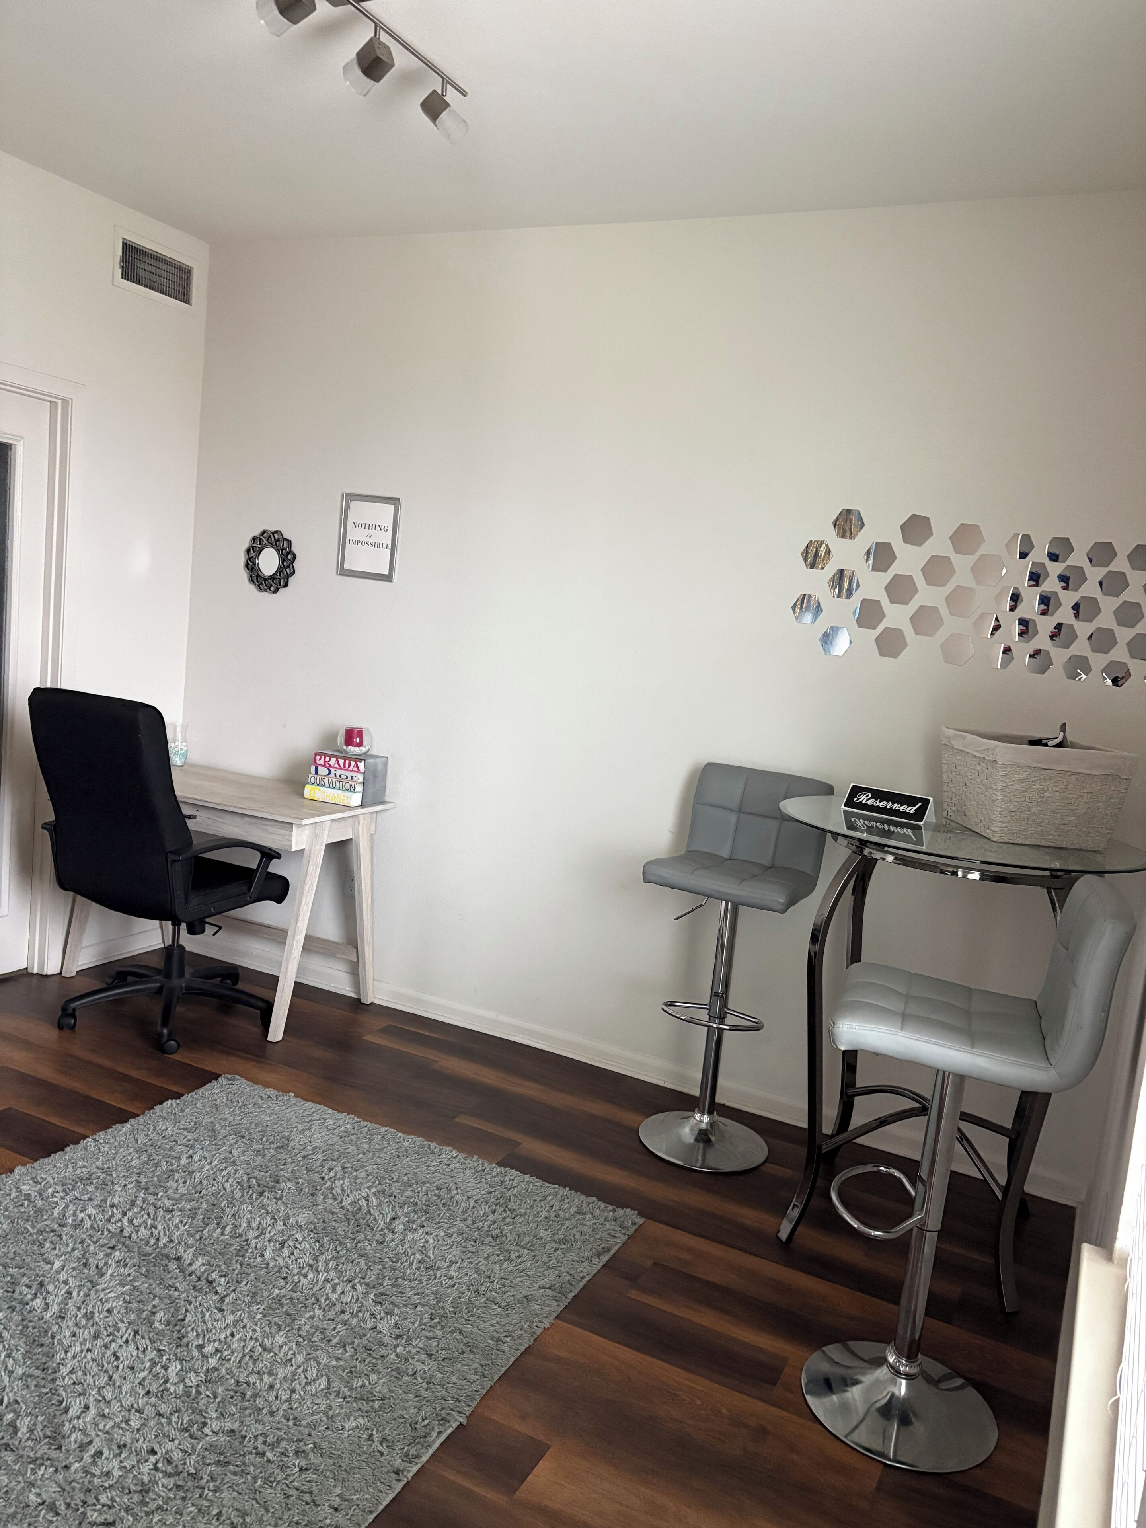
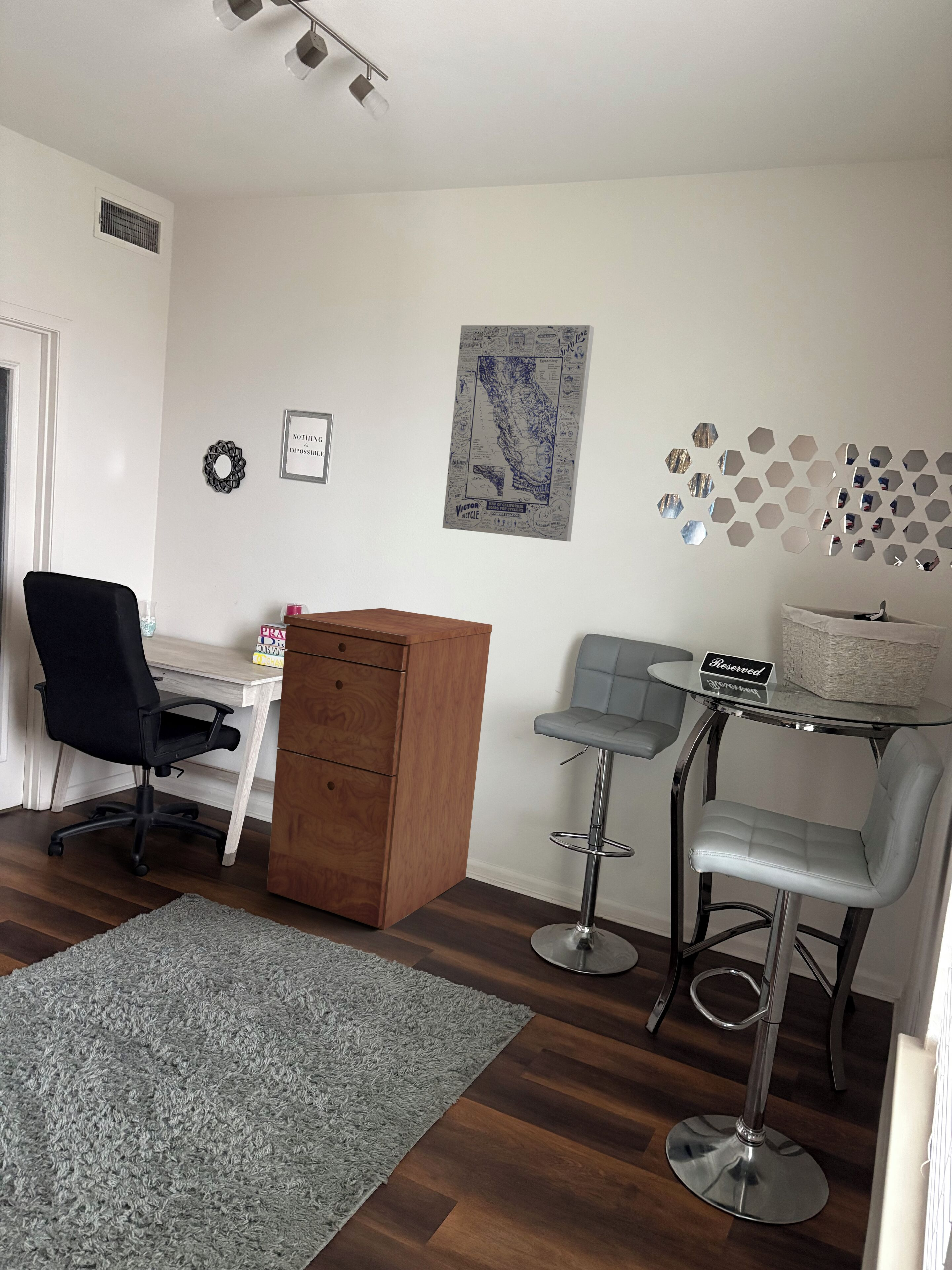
+ wall art [442,325,595,542]
+ filing cabinet [266,608,493,930]
